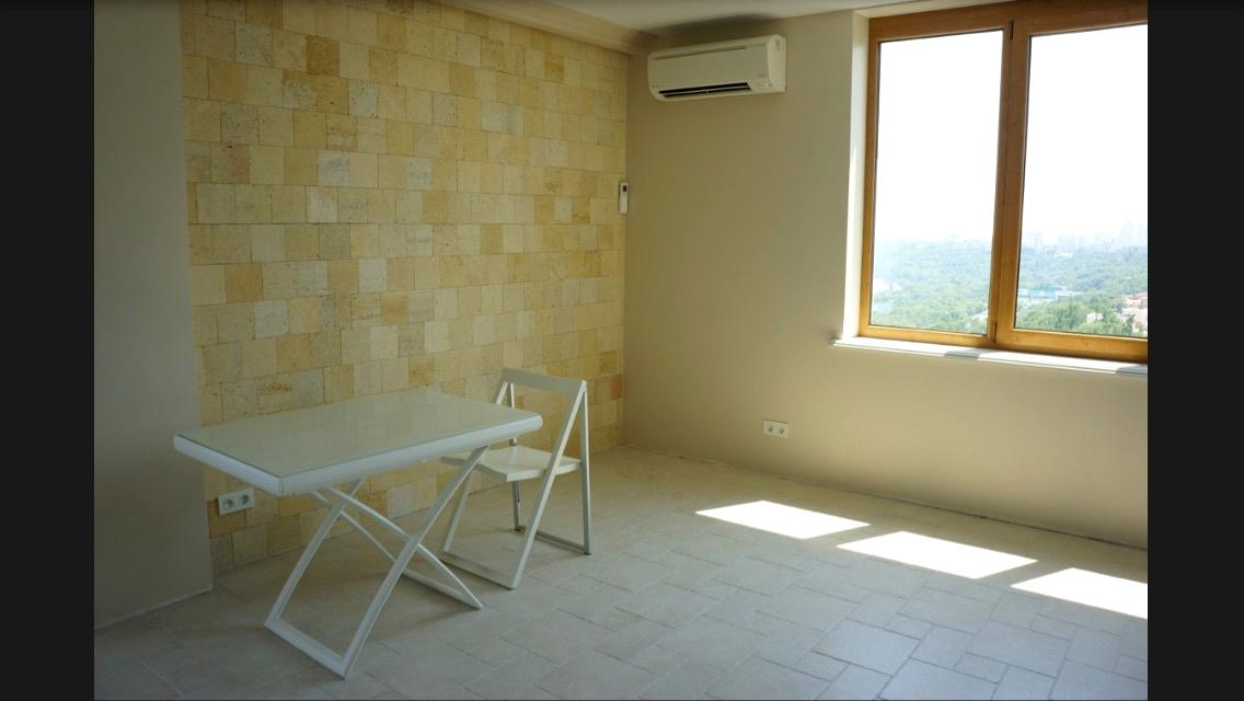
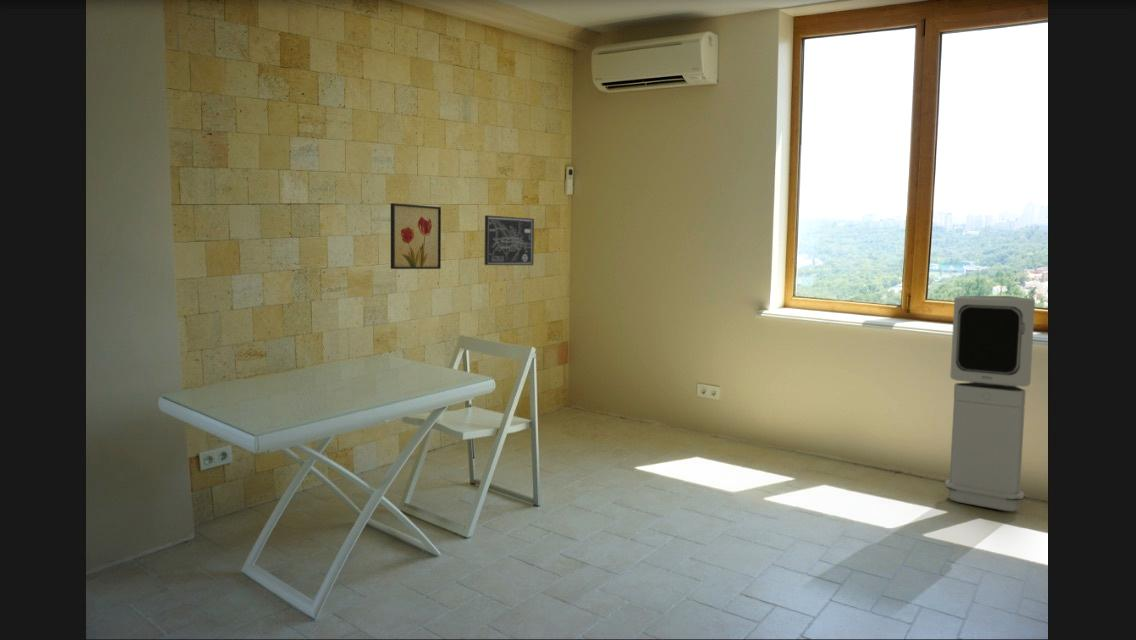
+ air purifier [944,295,1036,512]
+ wall art [390,202,442,270]
+ wall art [484,214,535,266]
